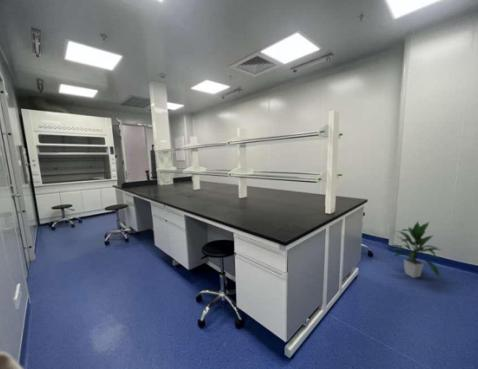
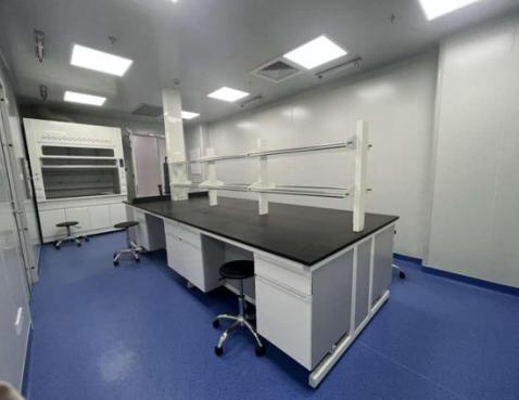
- indoor plant [385,220,442,279]
